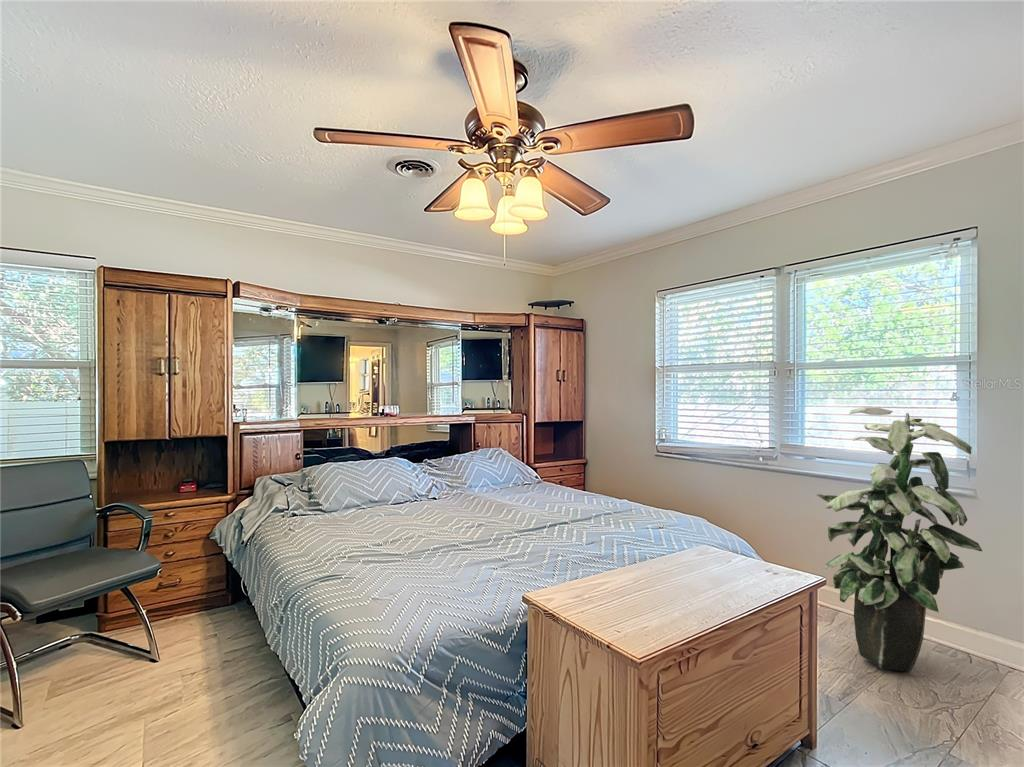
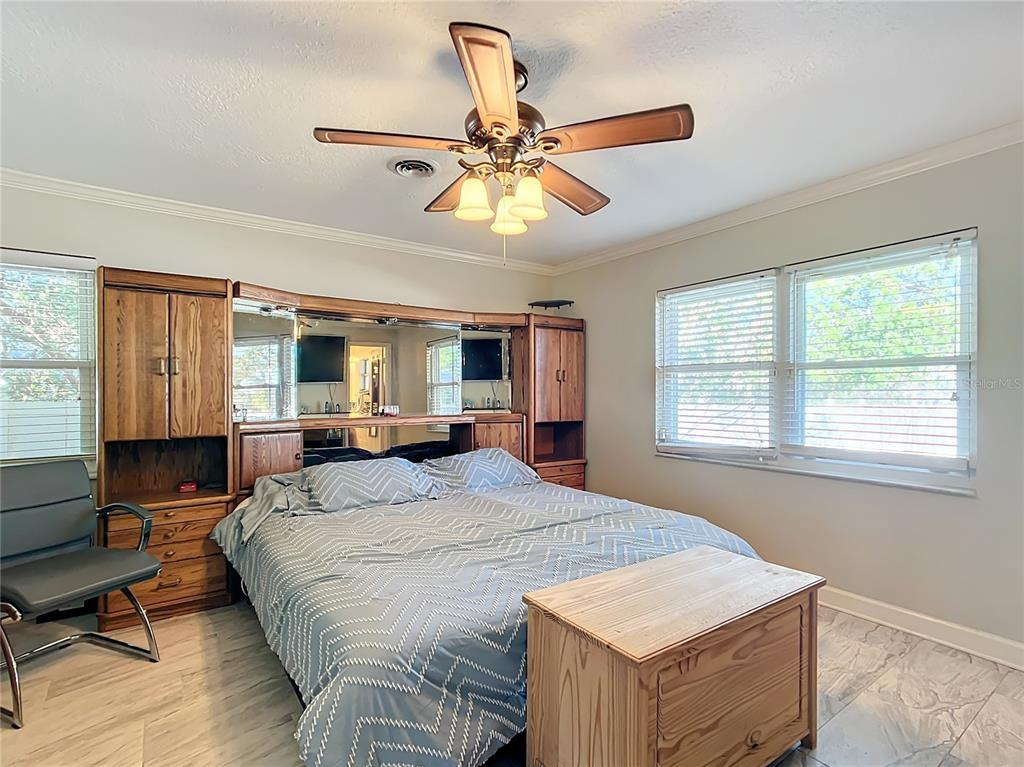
- indoor plant [815,406,983,673]
